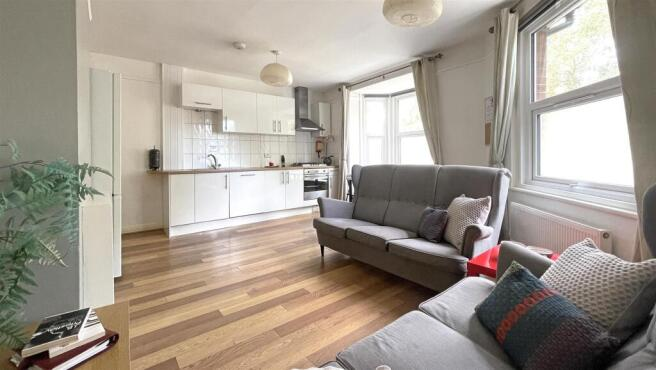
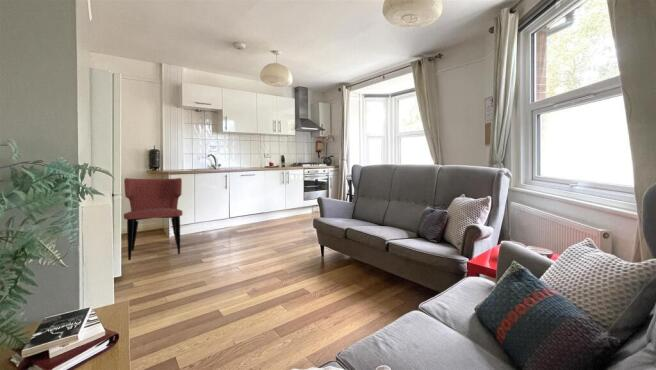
+ dining chair [123,177,184,261]
